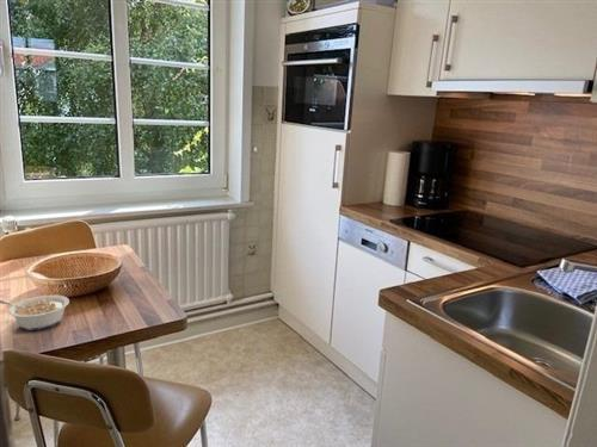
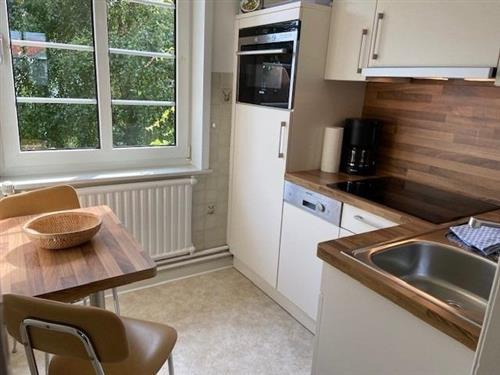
- legume [0,294,70,331]
